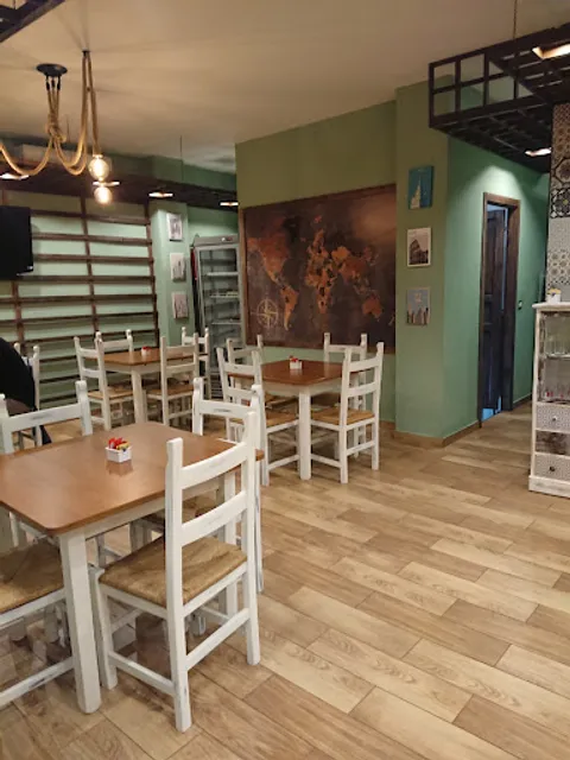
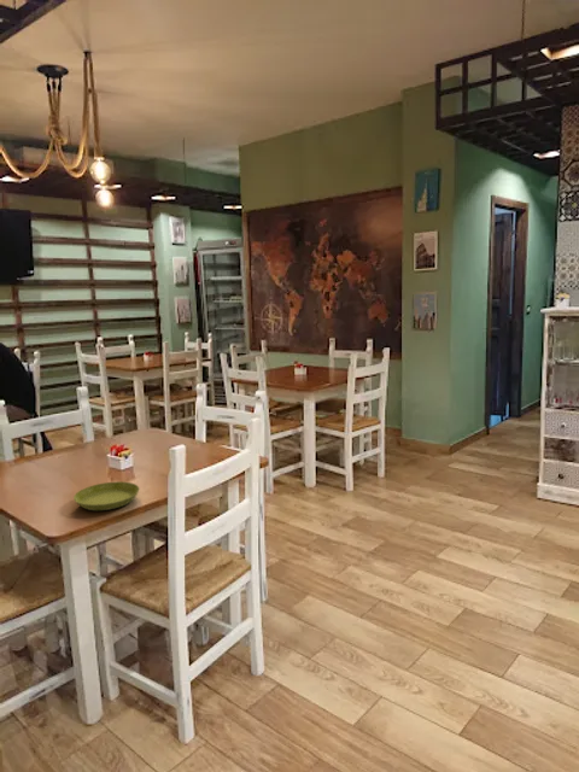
+ saucer [72,480,141,511]
